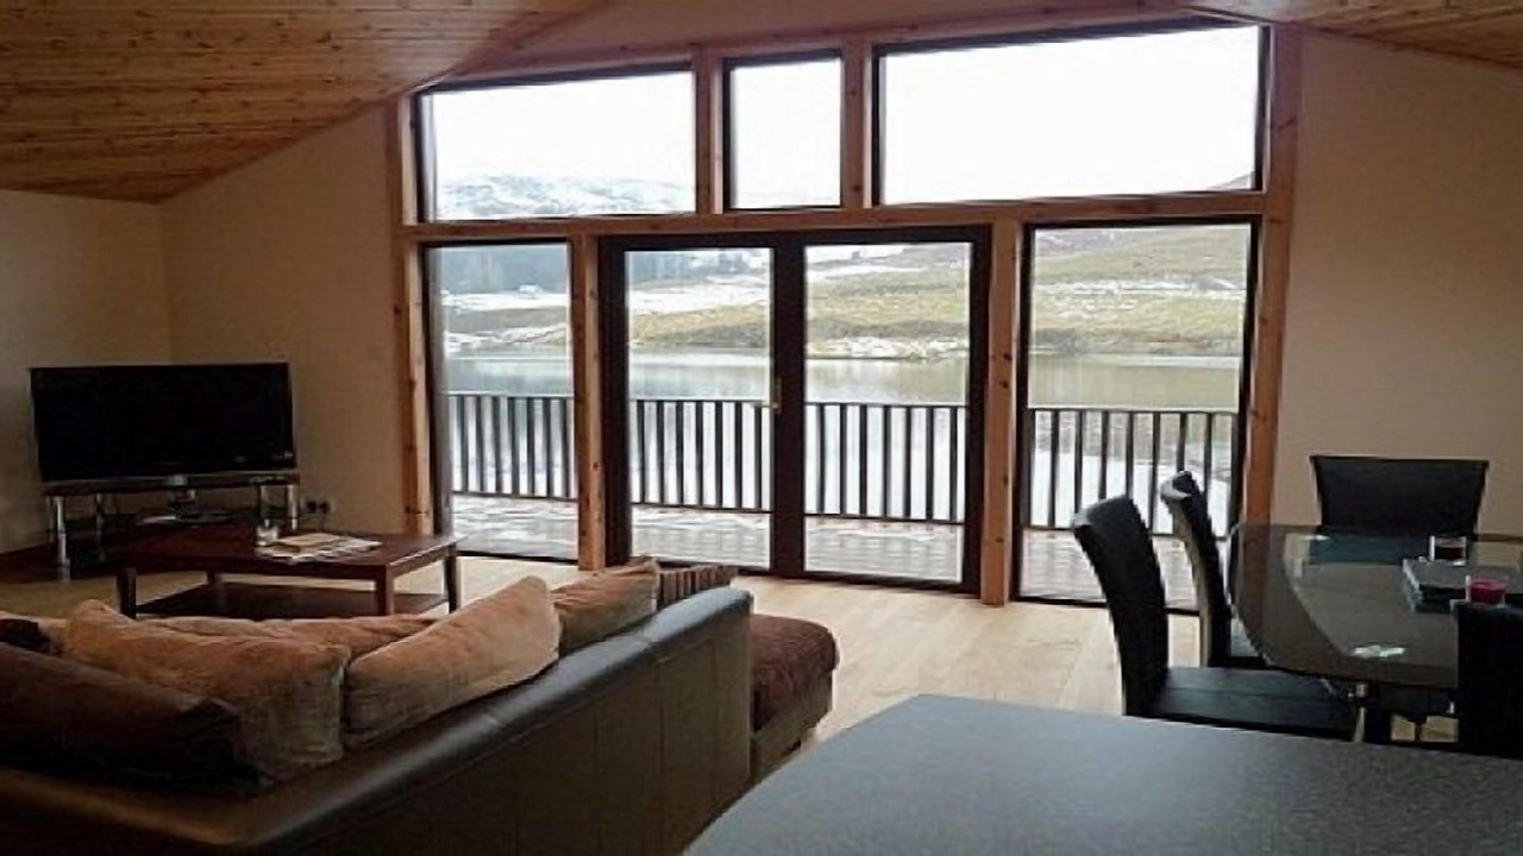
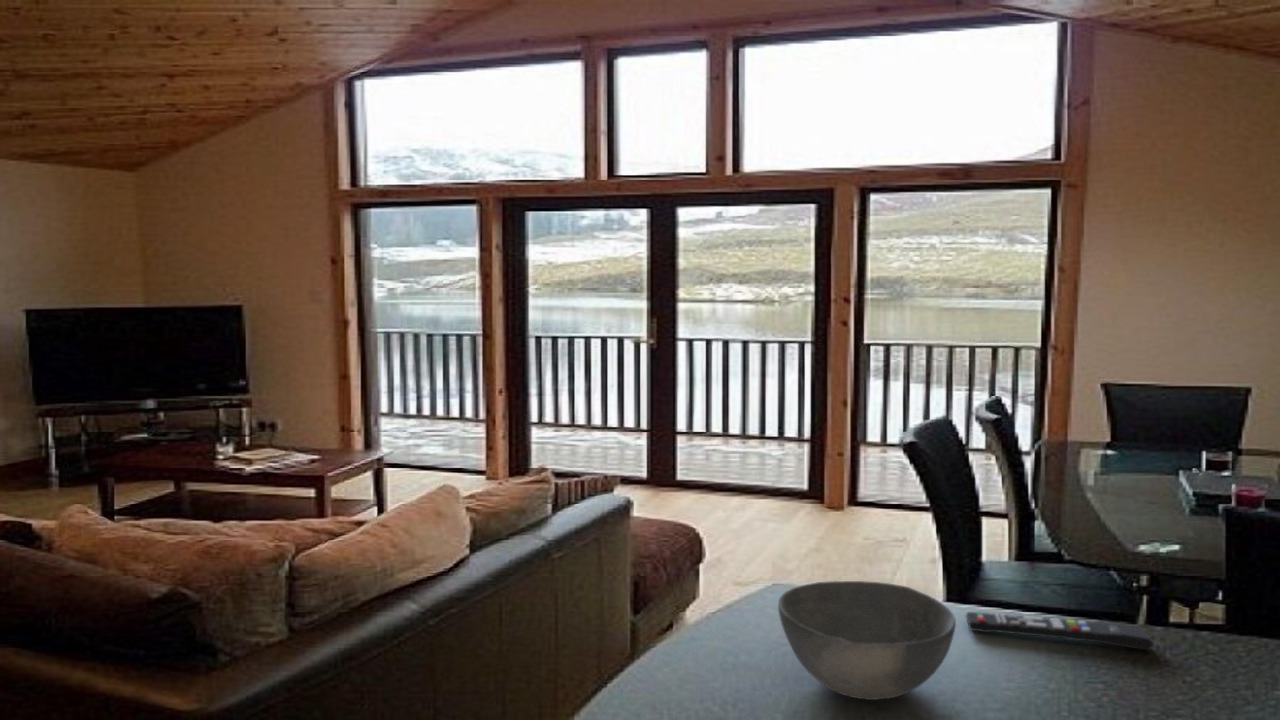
+ bowl [777,580,957,701]
+ remote control [965,611,1154,652]
